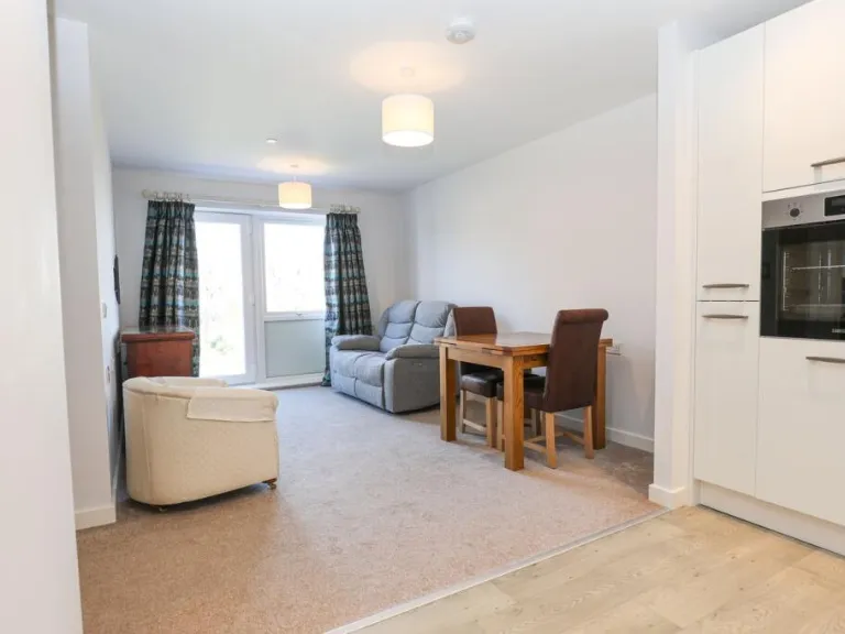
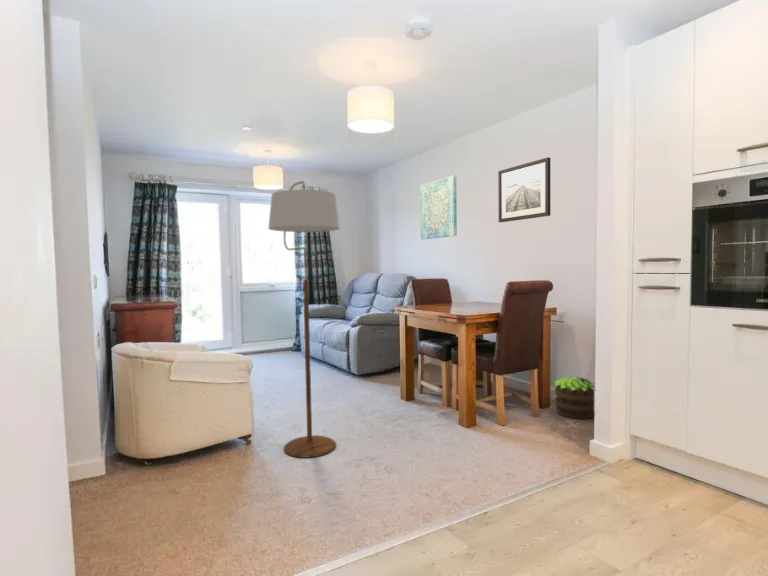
+ floor lamp [267,180,341,459]
+ potted plant [553,376,595,420]
+ wall art [419,174,458,240]
+ wall art [497,156,551,223]
